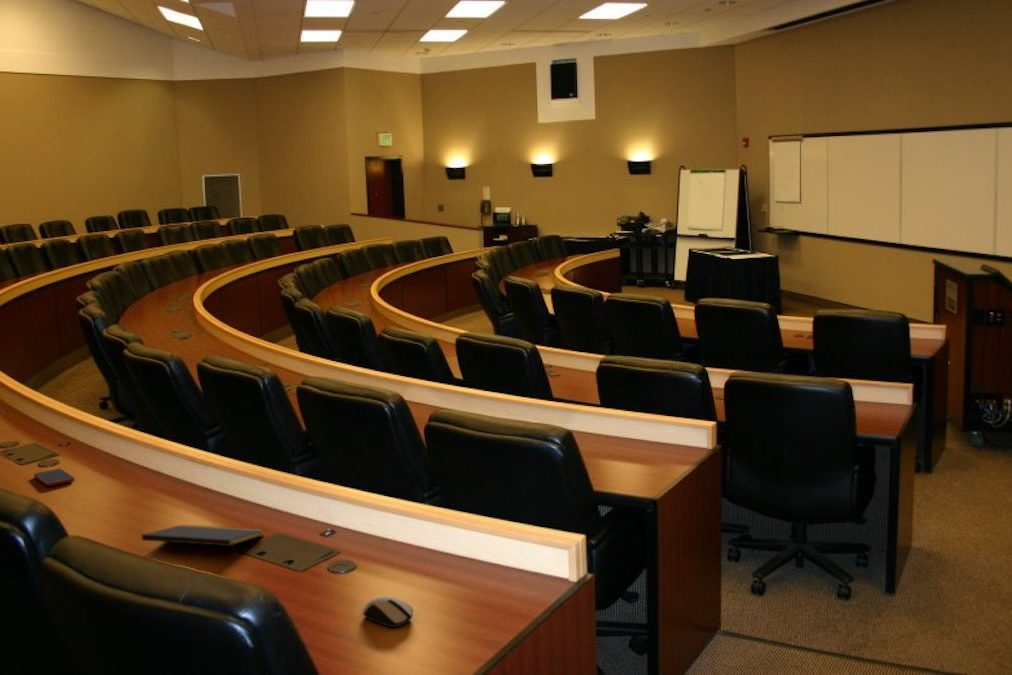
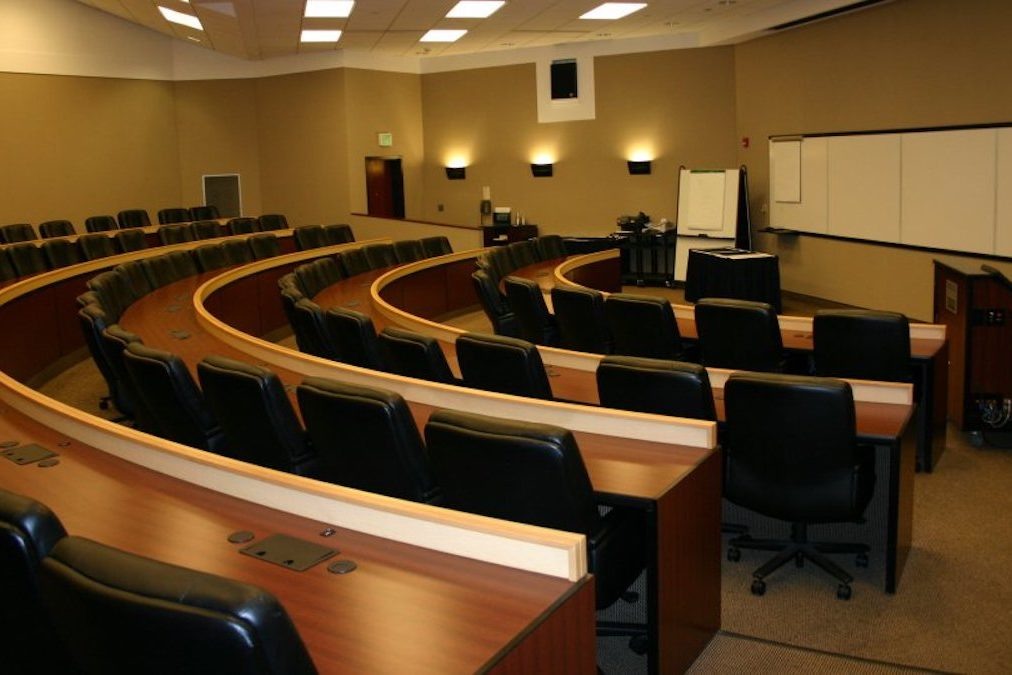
- computer mouse [361,595,415,628]
- notepad [141,524,266,560]
- cell phone [33,468,76,487]
